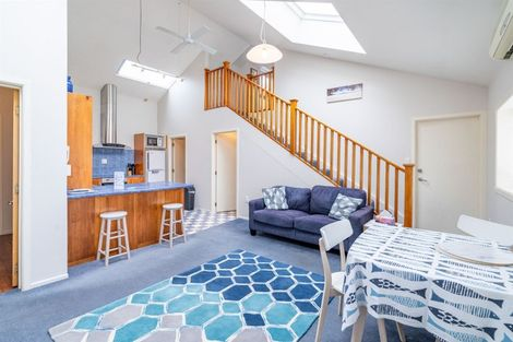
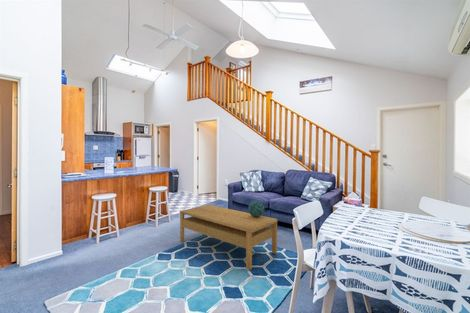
+ decorative sphere [247,200,265,217]
+ coffee table [179,204,278,271]
